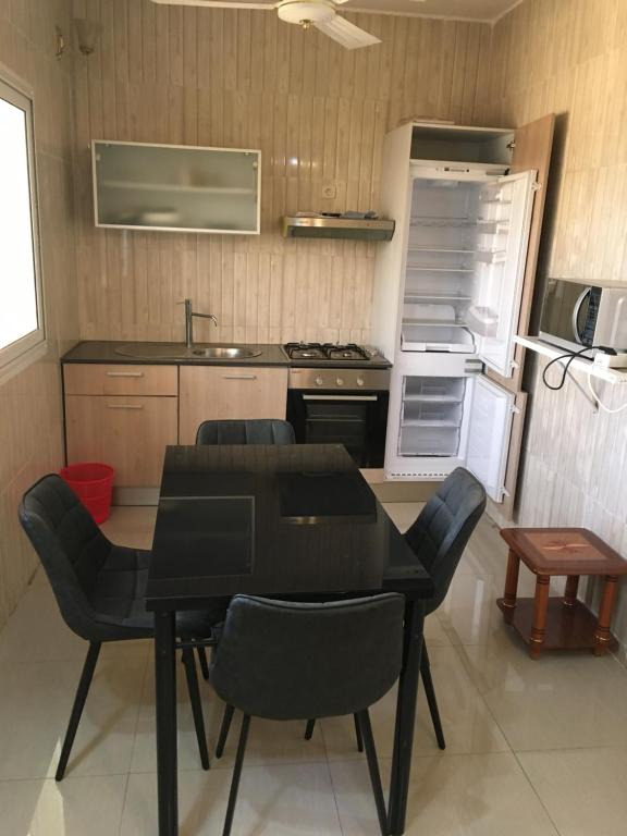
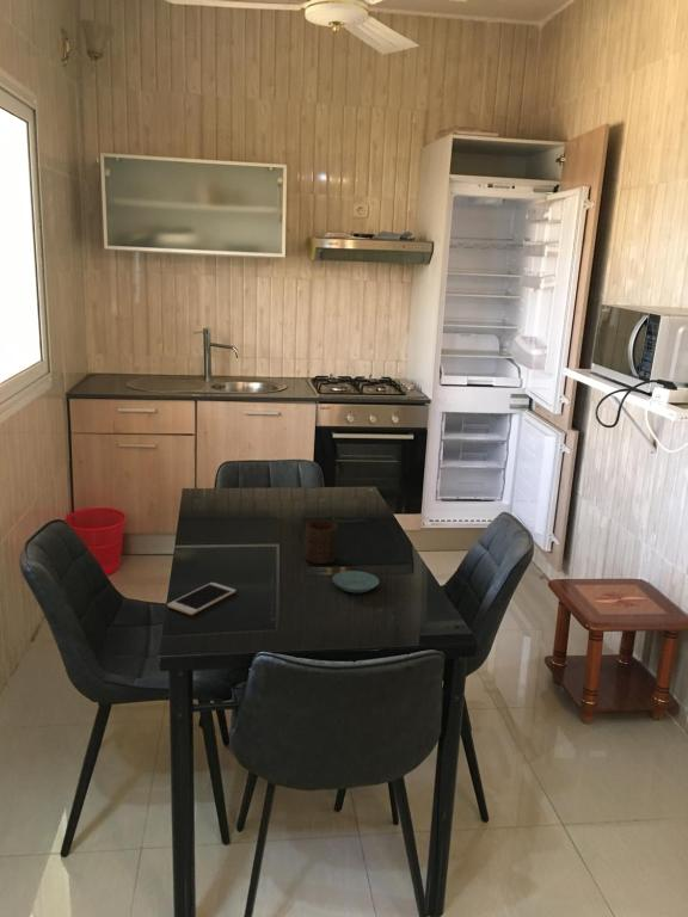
+ cell phone [166,581,236,616]
+ cup [303,518,339,565]
+ saucer [331,570,380,595]
